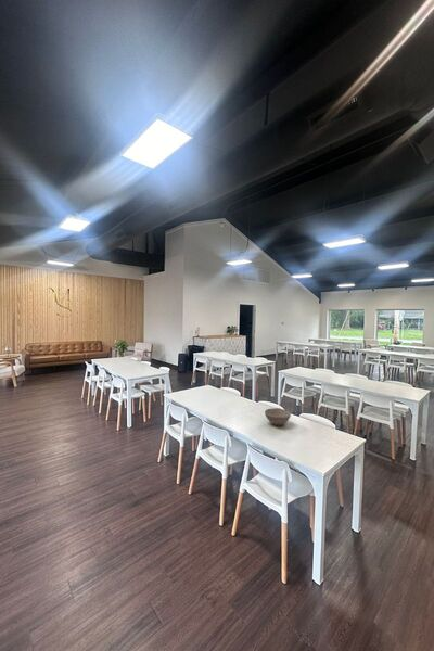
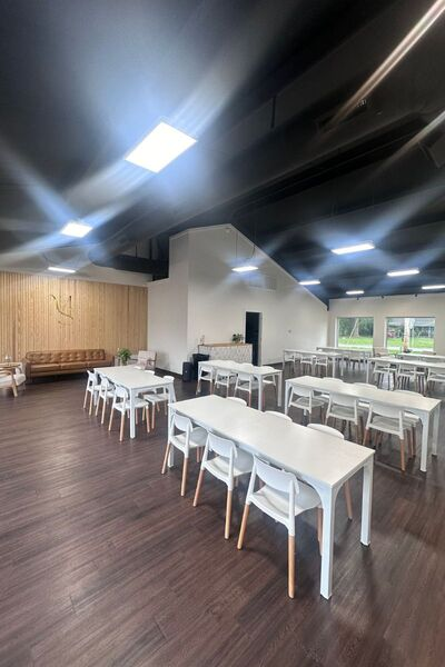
- bowl [264,407,292,426]
